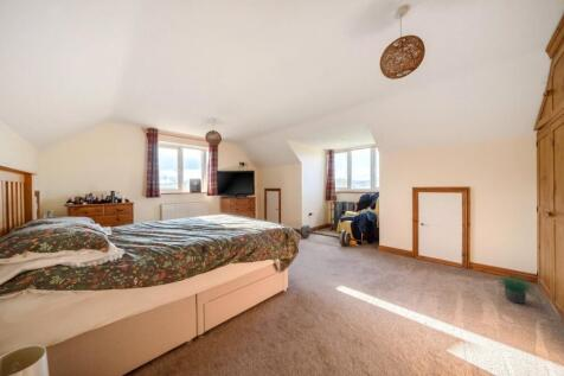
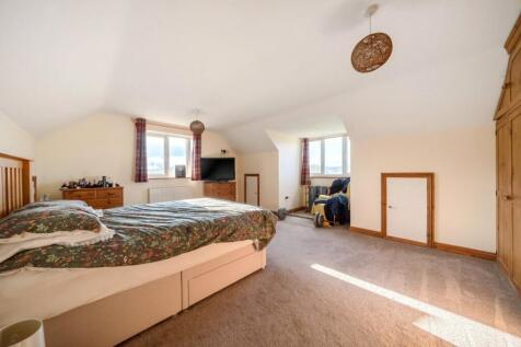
- potted plant [493,268,538,305]
